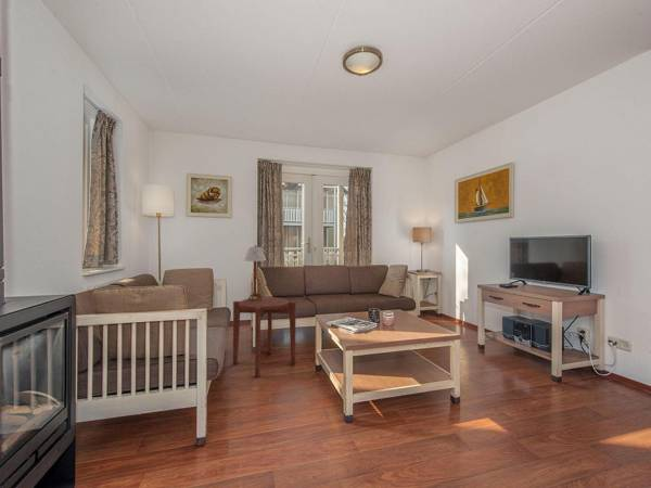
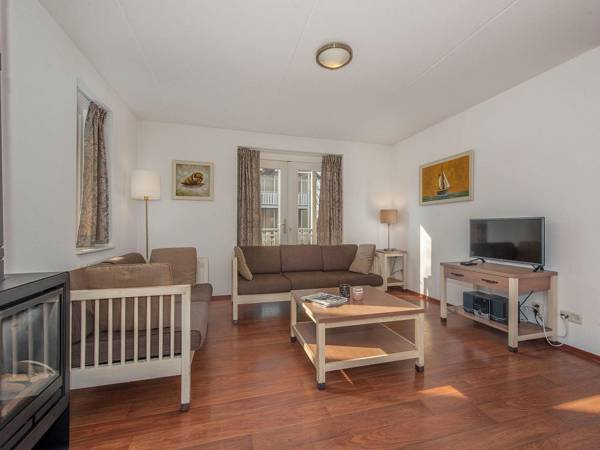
- table lamp [243,244,267,301]
- side table [232,295,297,378]
